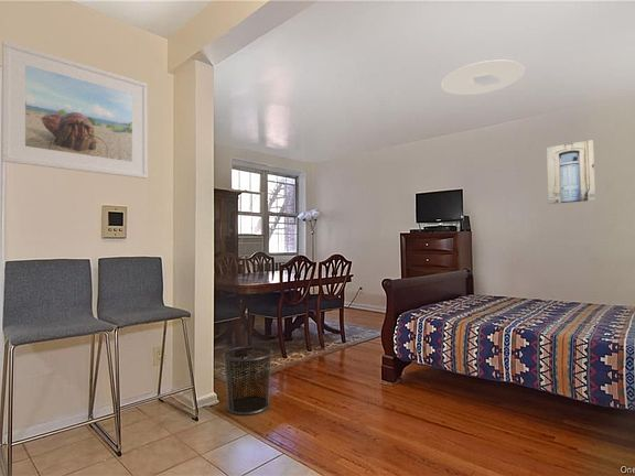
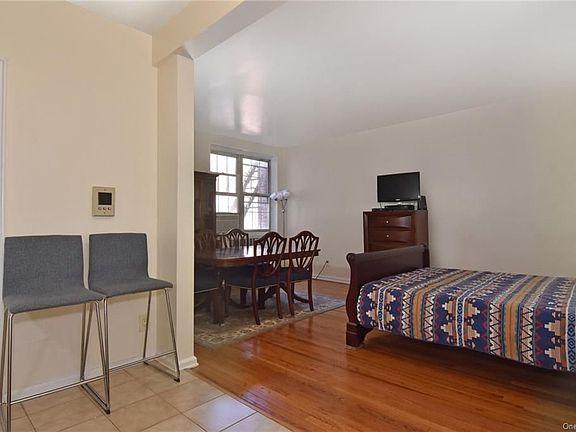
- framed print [0,40,149,180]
- ceiling light [441,60,526,96]
- wall art [546,139,596,205]
- waste bin [222,345,273,416]
